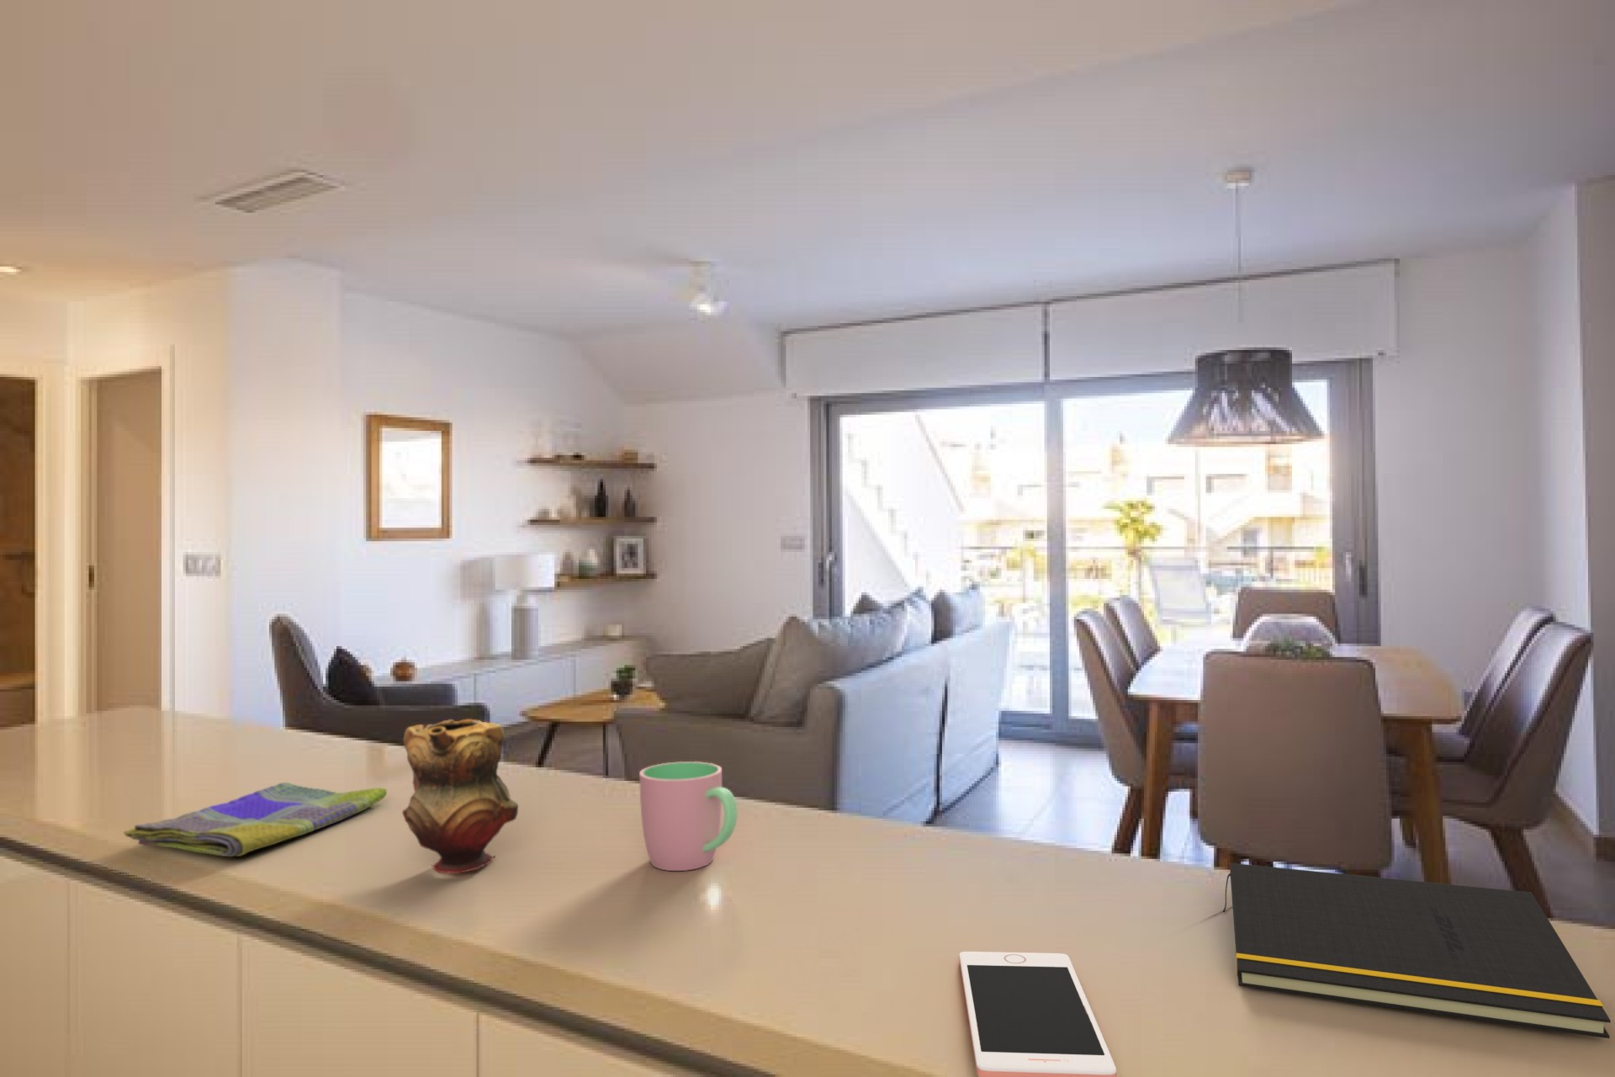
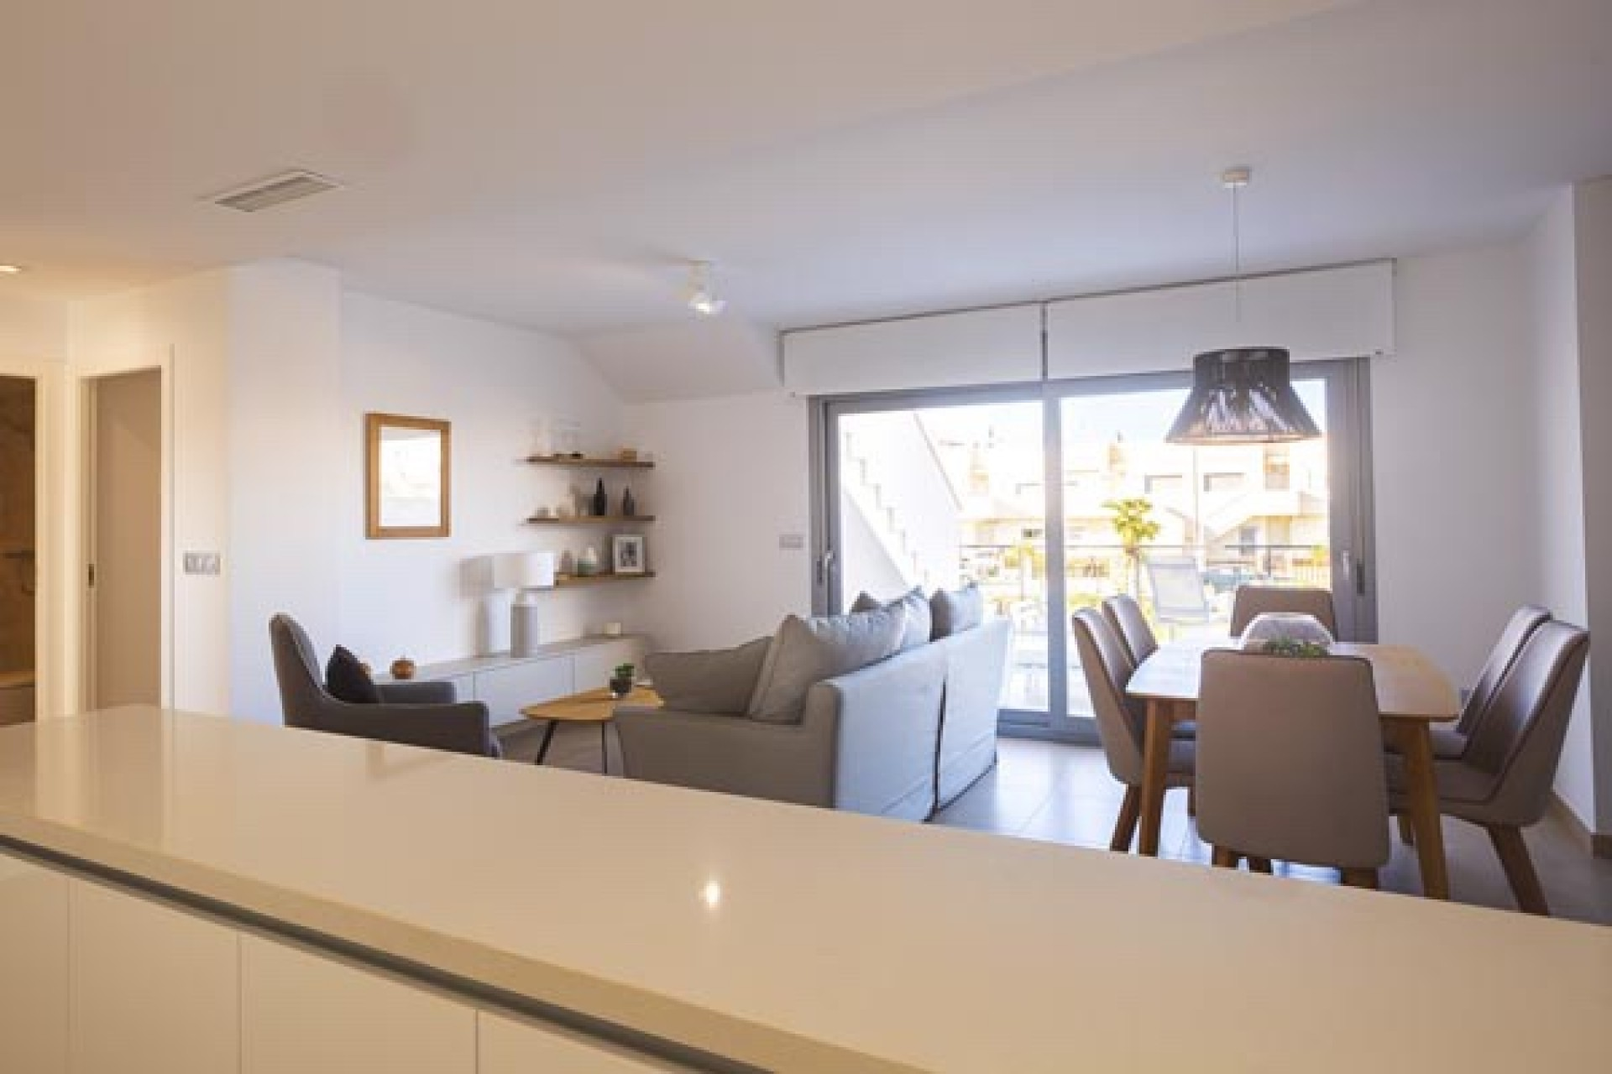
- cup [638,761,739,871]
- dish towel [123,781,388,857]
- cell phone [959,951,1118,1077]
- notepad [1222,862,1611,1040]
- teapot [401,719,519,874]
